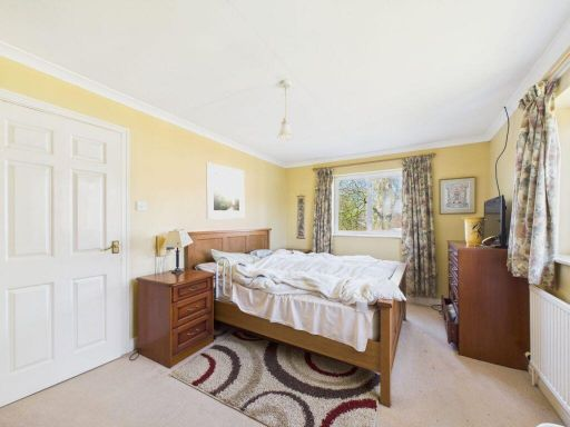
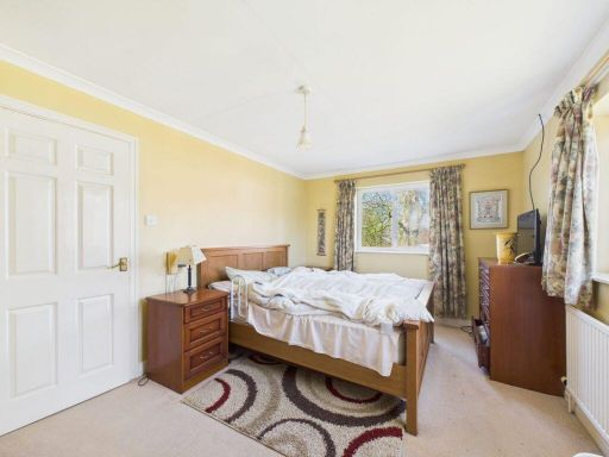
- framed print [205,161,245,220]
